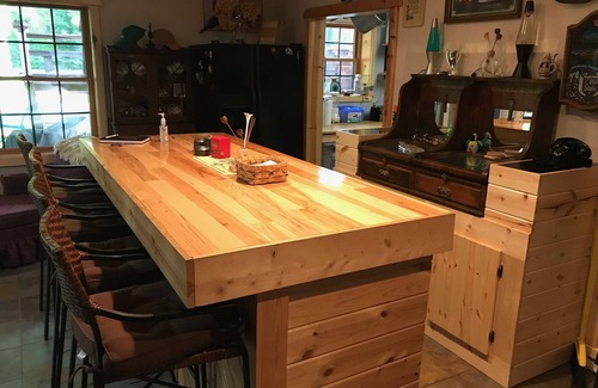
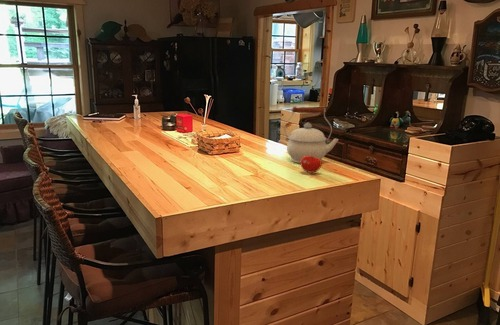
+ kettle [283,106,339,164]
+ fruit [299,156,323,174]
